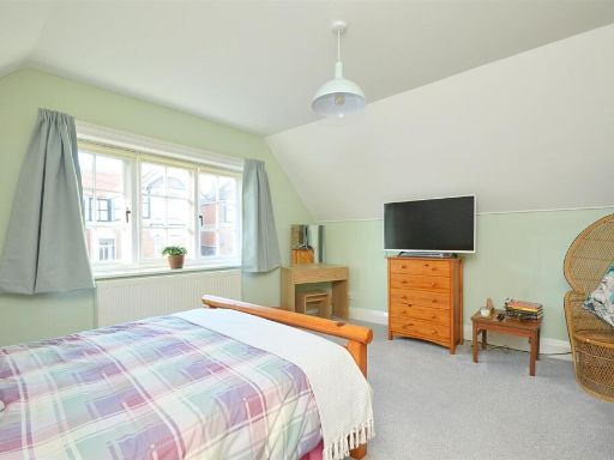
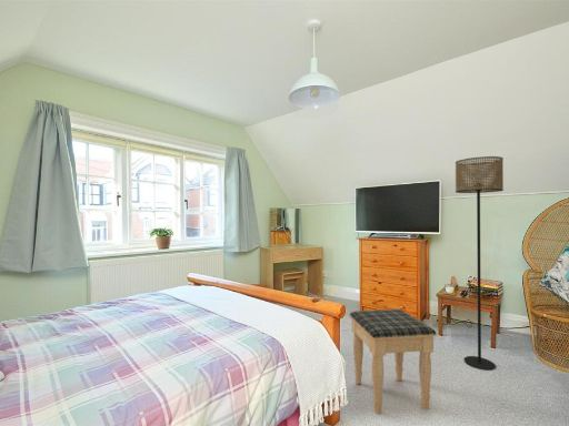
+ footstool [348,308,438,415]
+ floor lamp [455,155,505,372]
